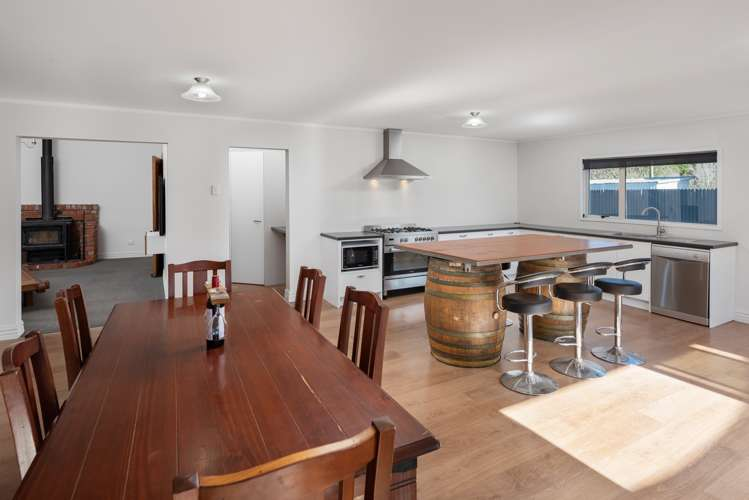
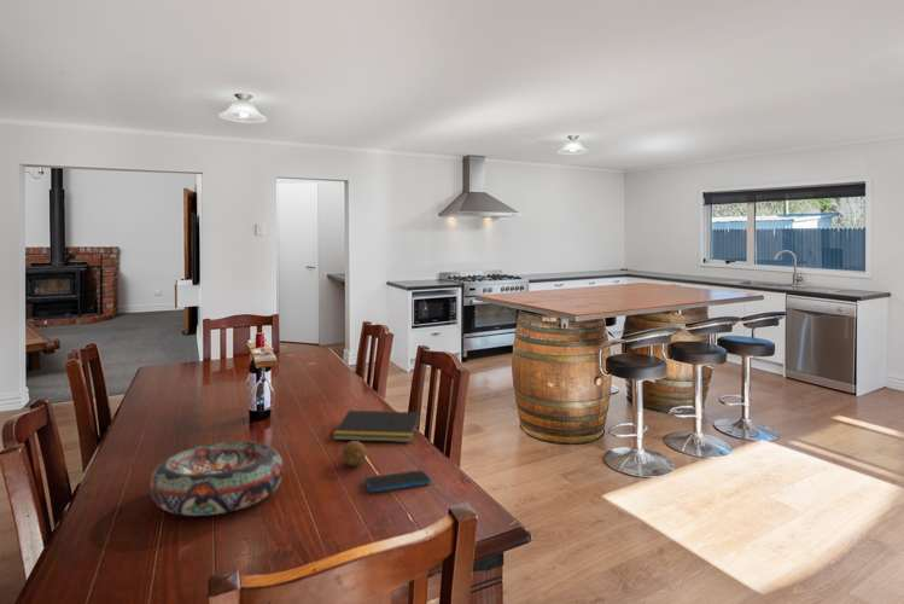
+ decorative bowl [148,441,285,517]
+ fruit [340,440,367,467]
+ smartphone [363,469,432,493]
+ notepad [332,410,421,443]
